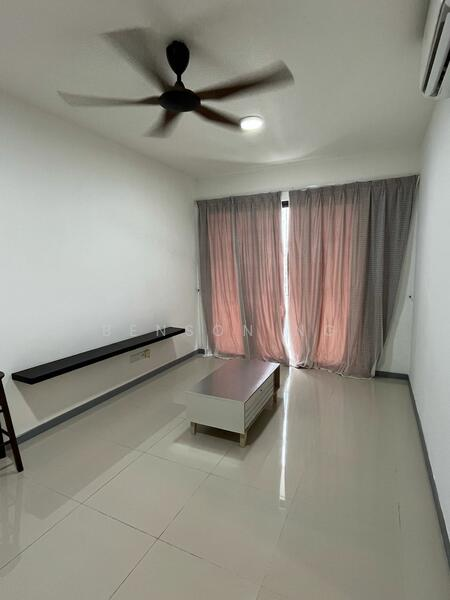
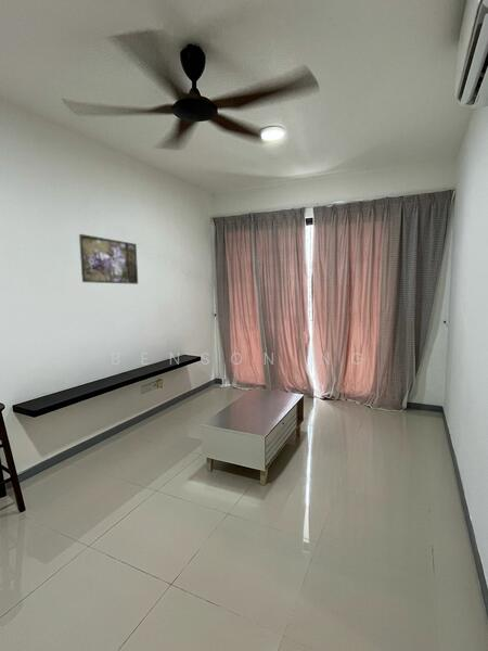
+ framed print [78,233,139,285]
